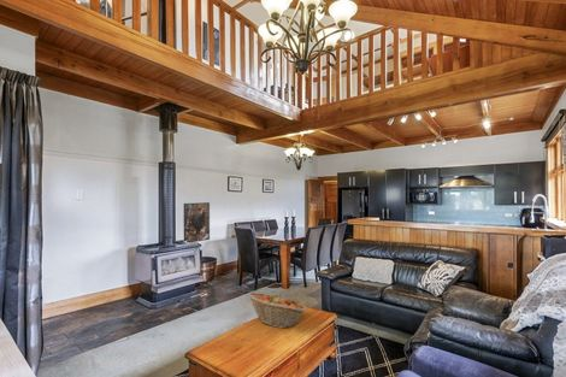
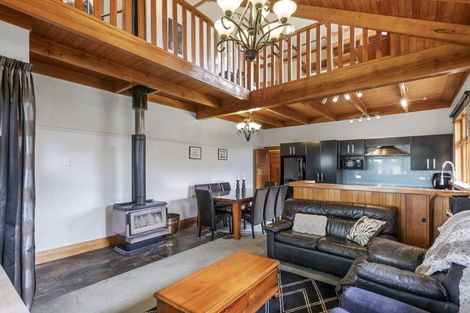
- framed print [183,201,211,243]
- fruit basket [247,291,307,330]
